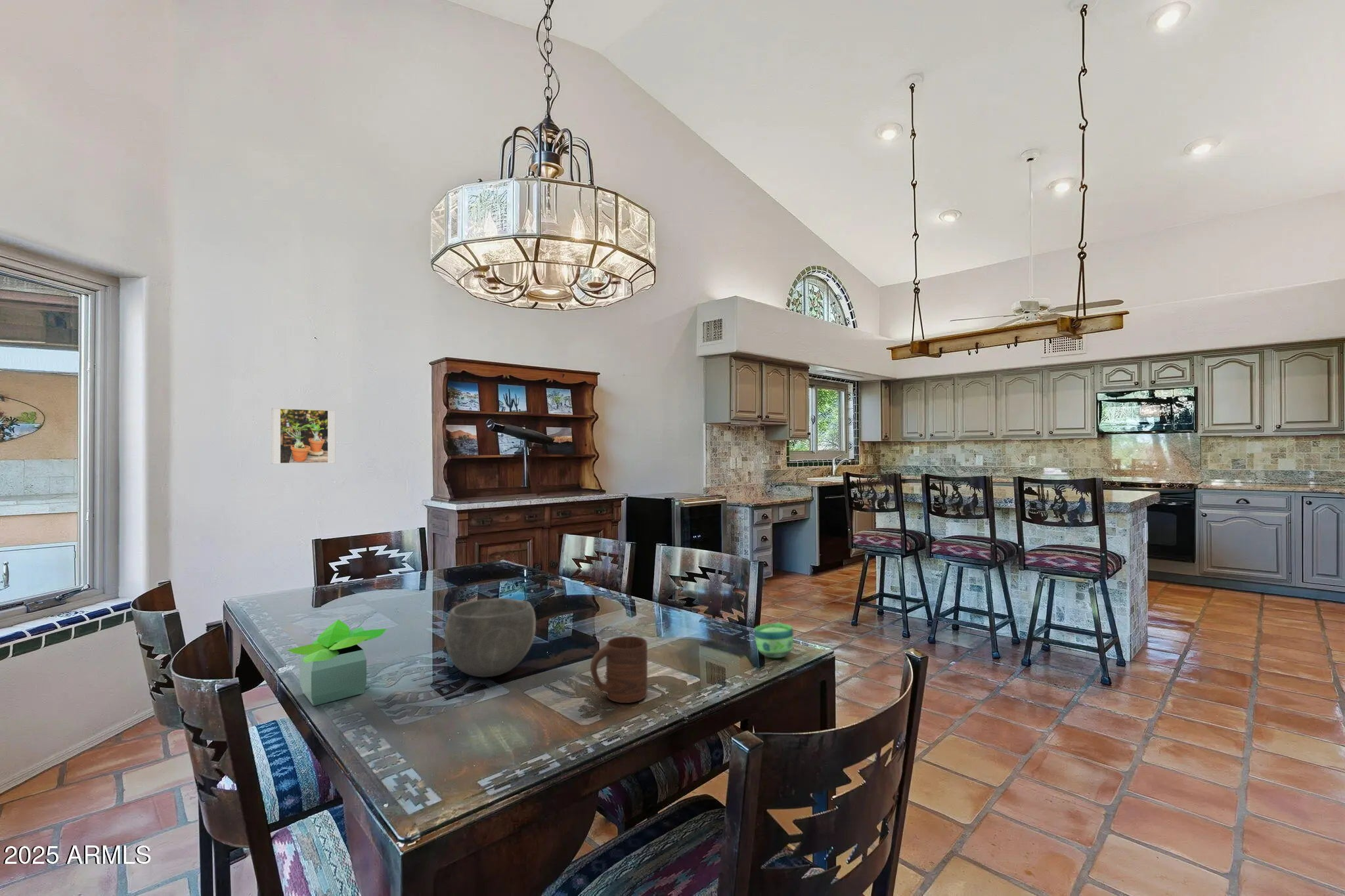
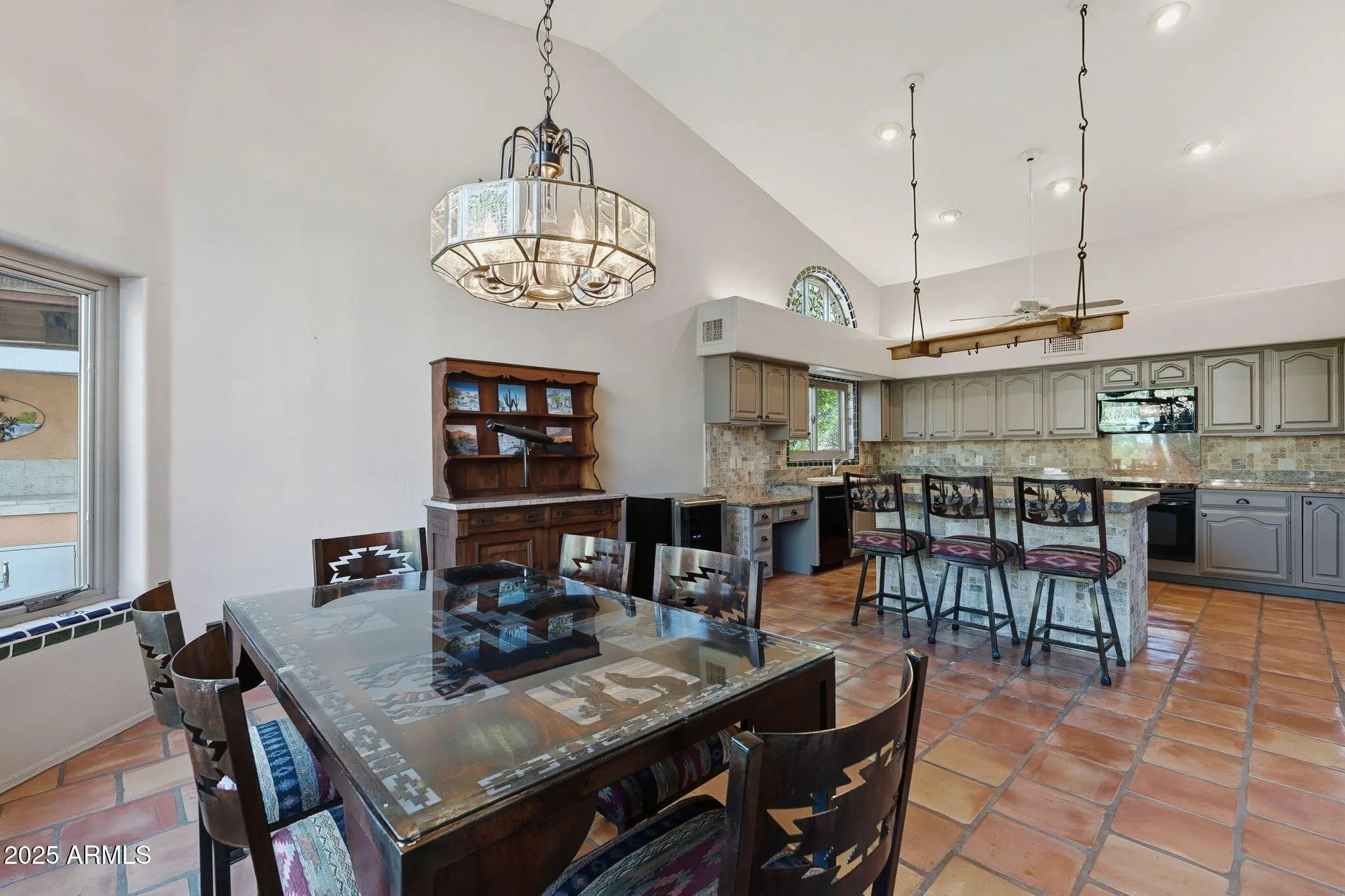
- cup [754,622,794,658]
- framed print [271,408,336,465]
- bowl [444,597,537,677]
- potted plant [286,618,387,707]
- cup [590,635,648,704]
